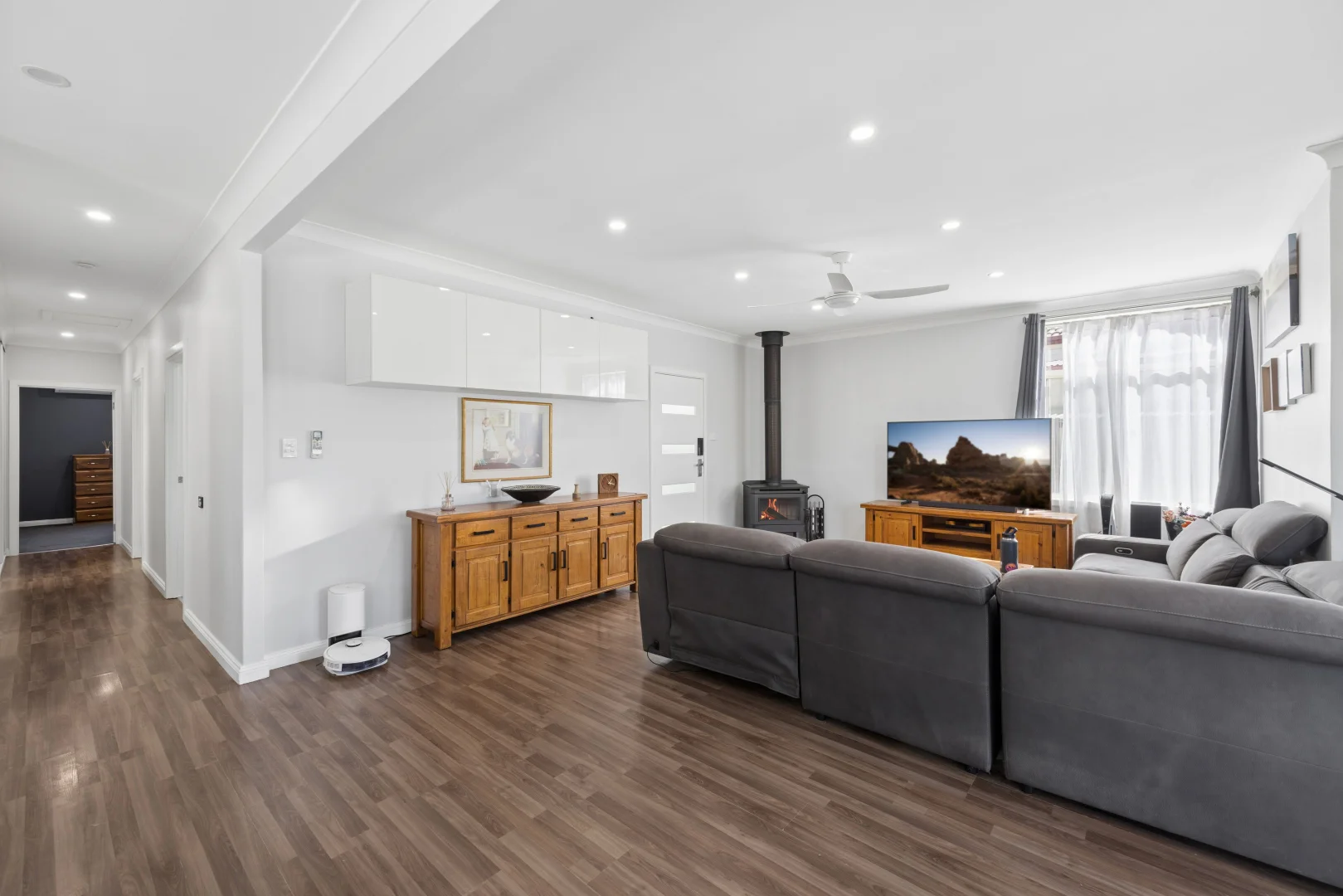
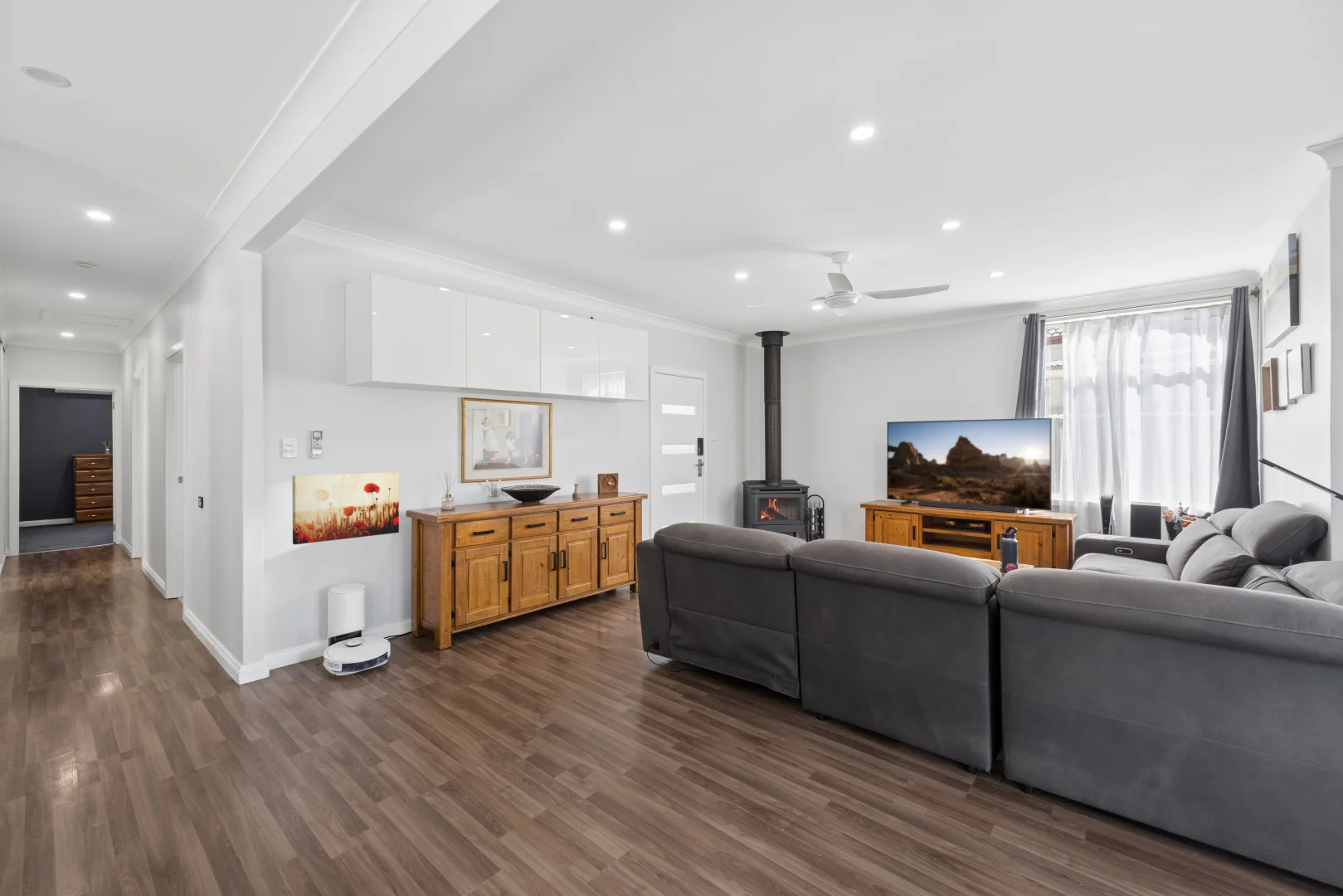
+ wall art [291,471,400,545]
